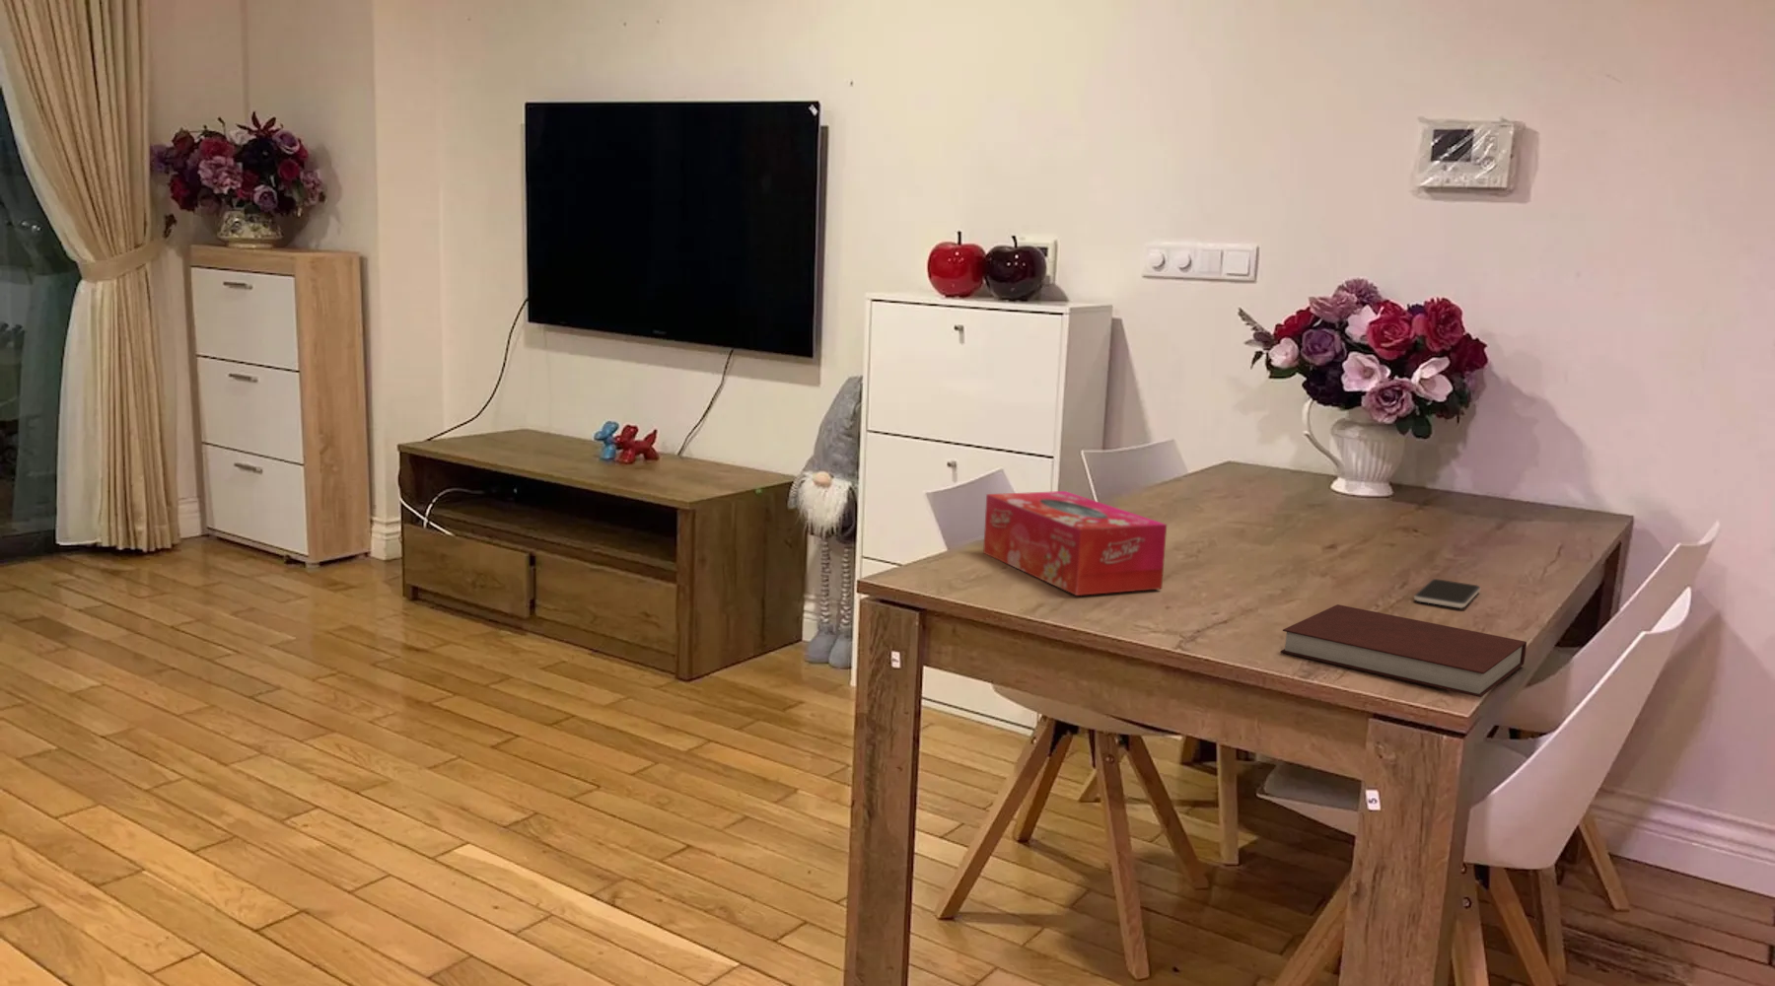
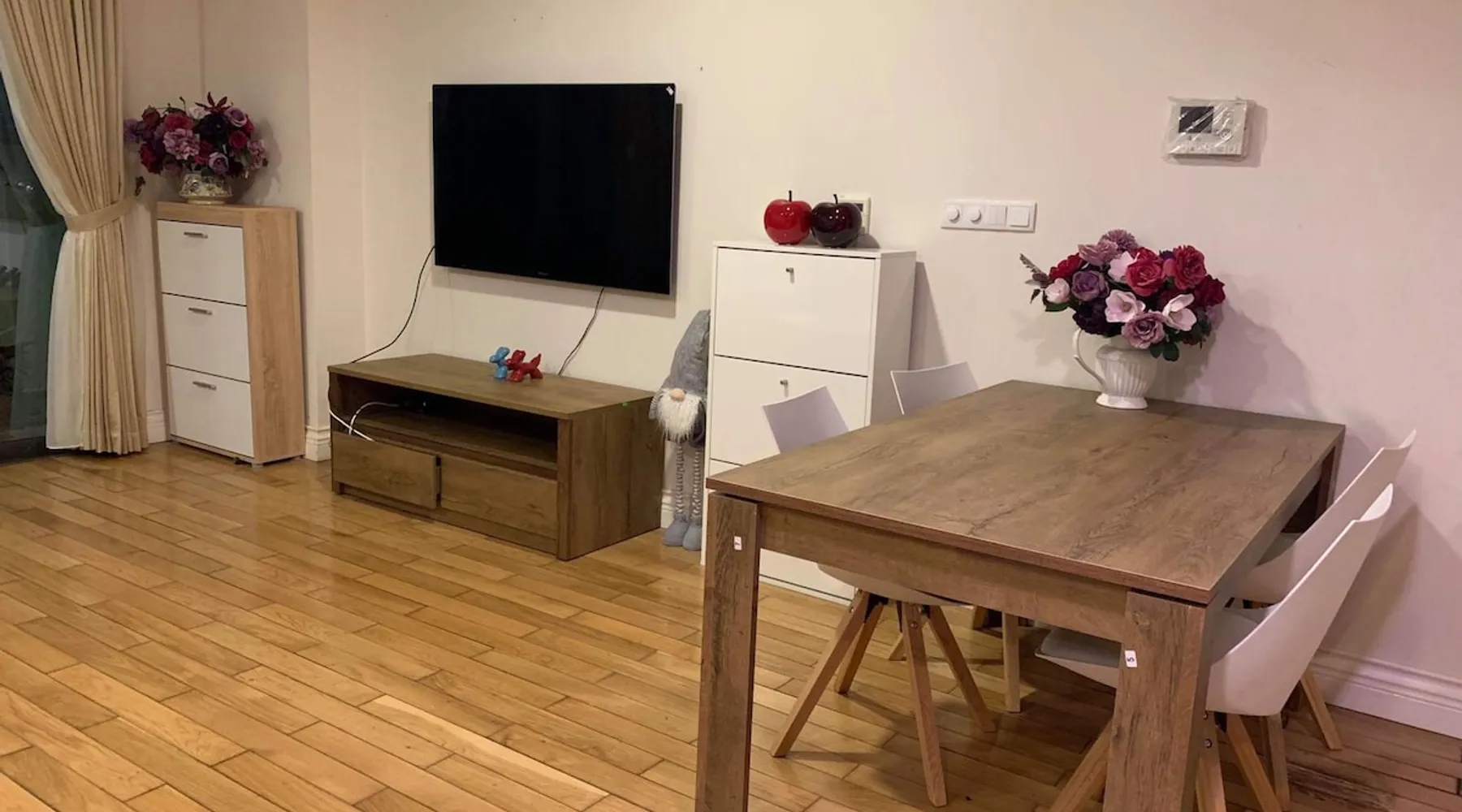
- notebook [1280,604,1527,698]
- tissue box [982,491,1168,596]
- smartphone [1413,578,1481,610]
